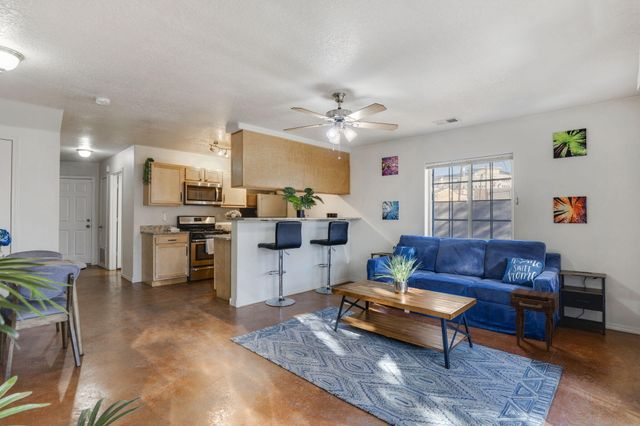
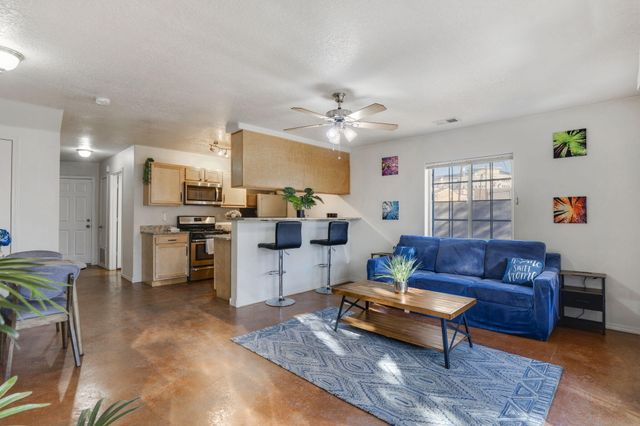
- nightstand [509,287,560,353]
